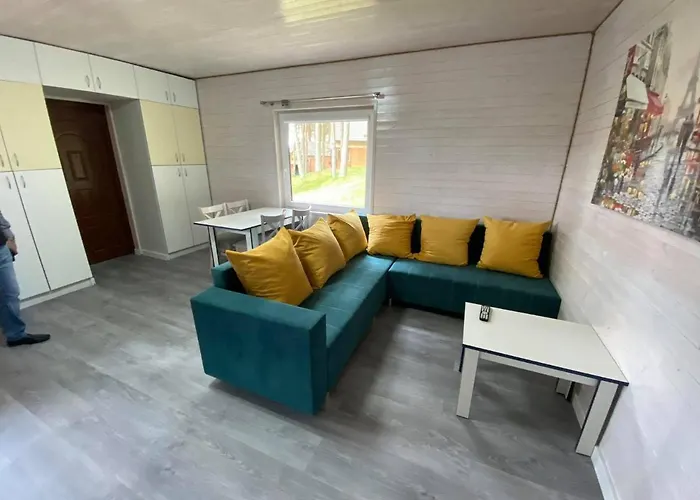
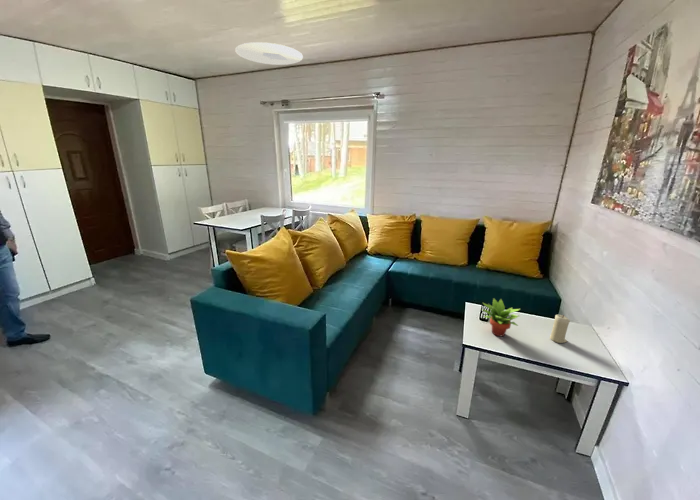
+ candle [549,314,571,344]
+ succulent plant [481,297,521,337]
+ ceiling light [234,41,304,66]
